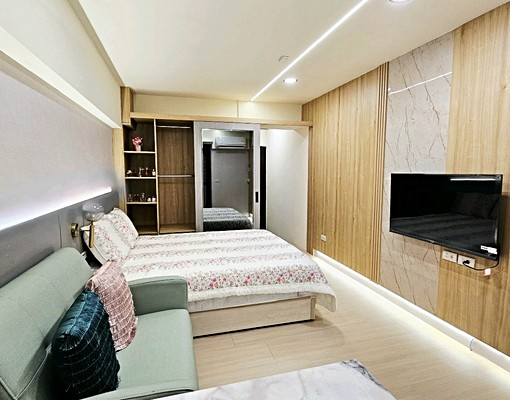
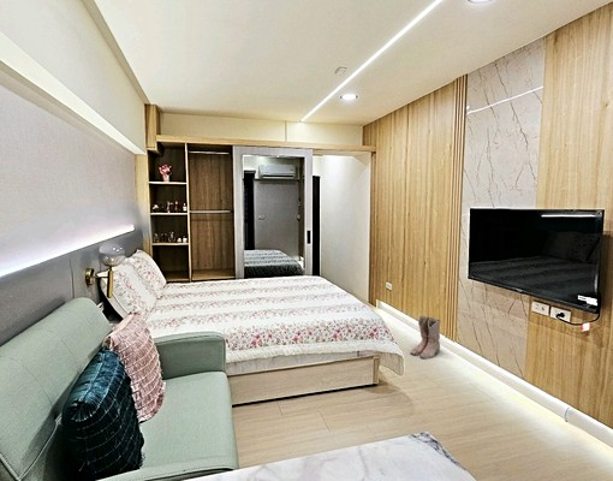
+ boots [409,314,442,360]
